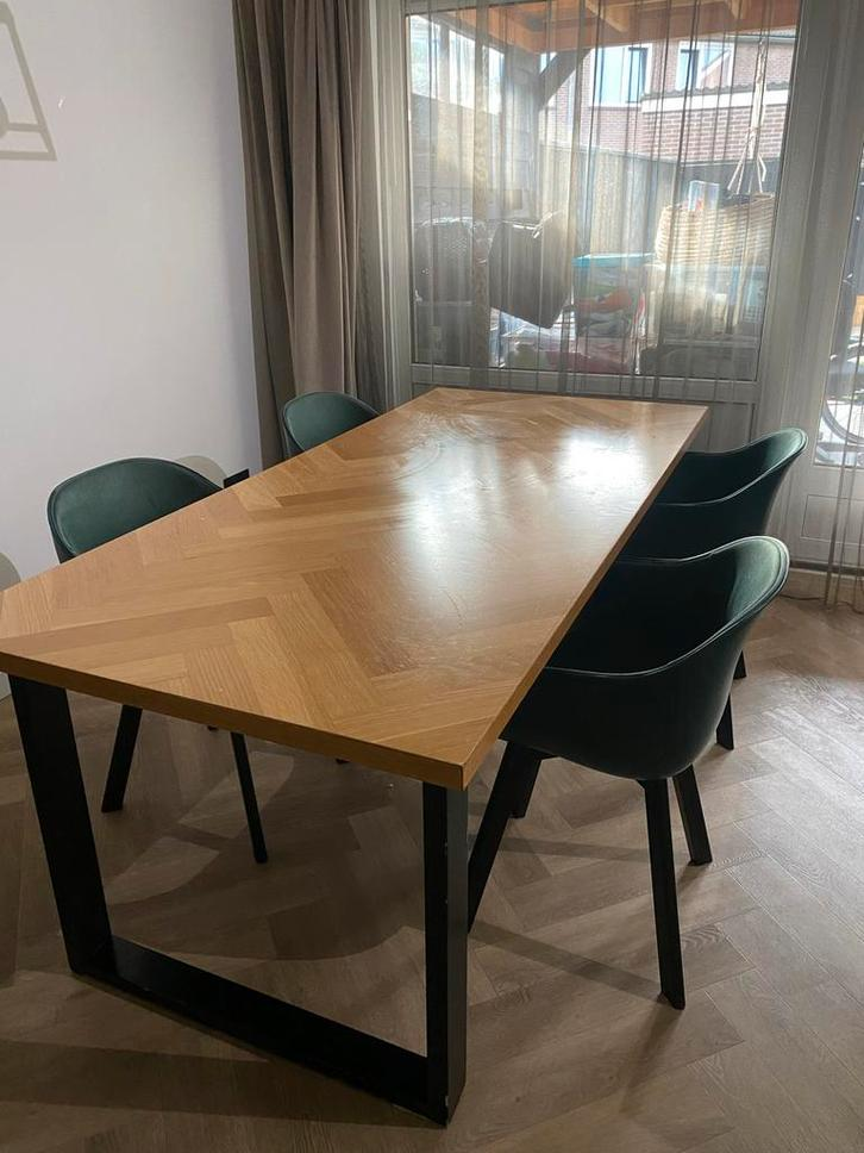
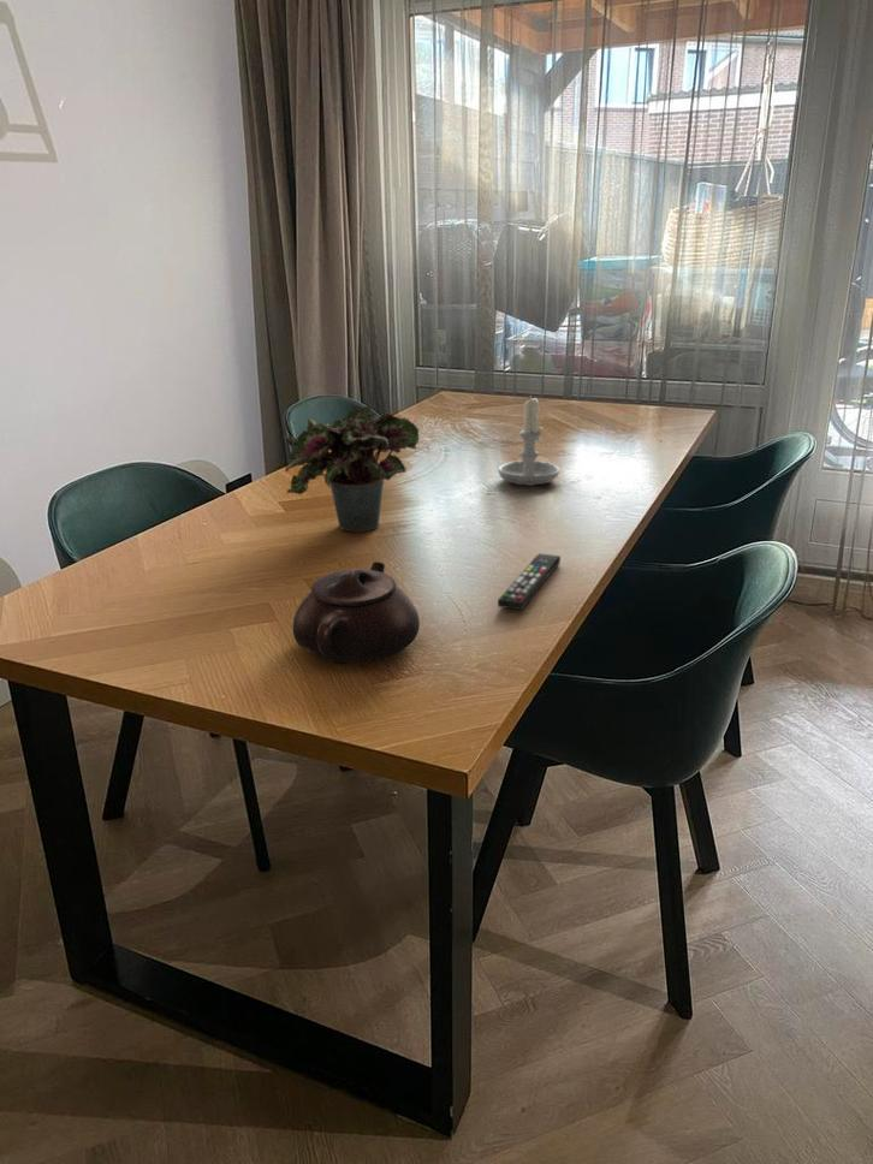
+ candle [498,394,560,486]
+ teapot [292,560,421,665]
+ potted plant [284,403,421,533]
+ remote control [497,552,562,611]
